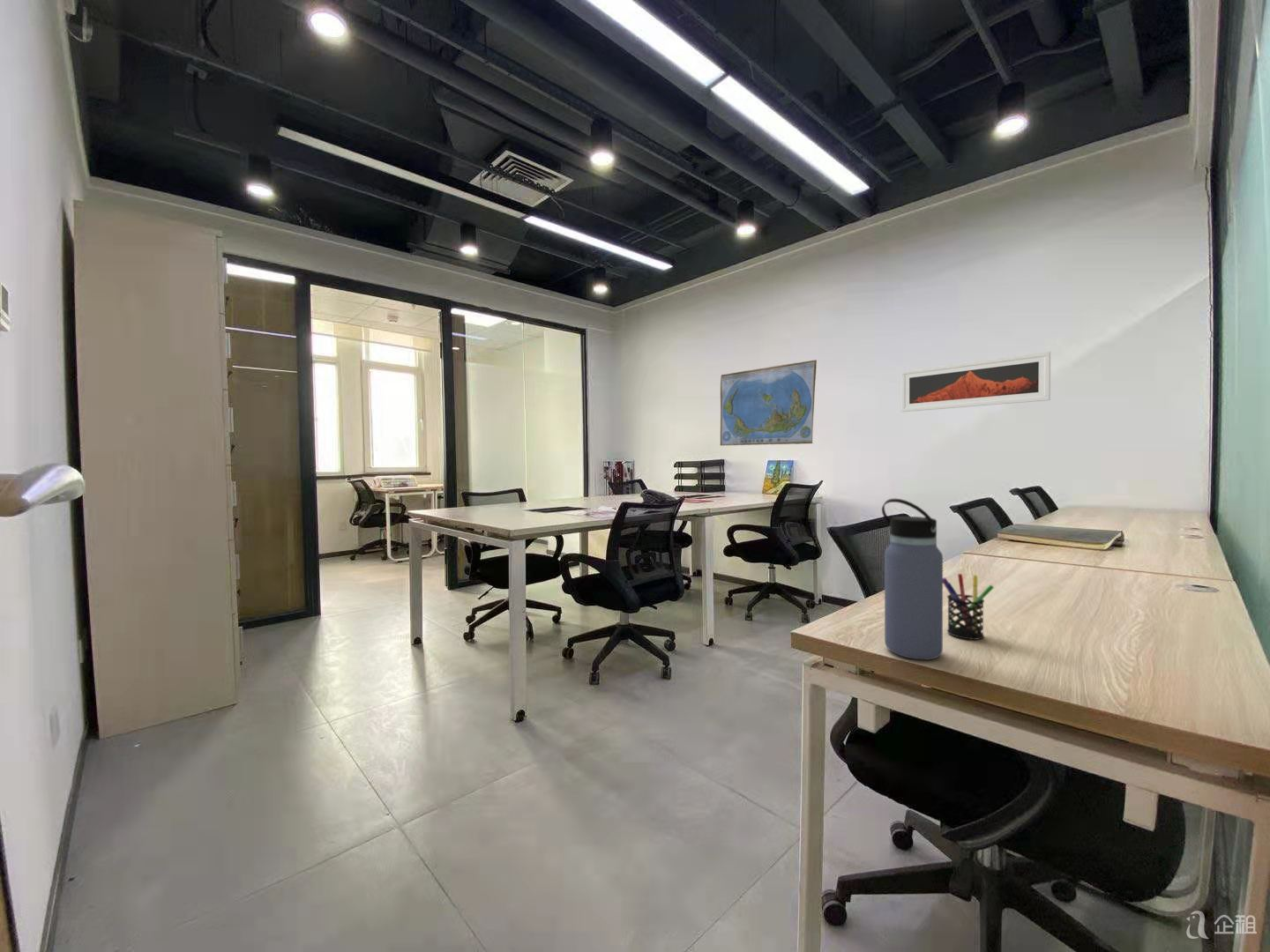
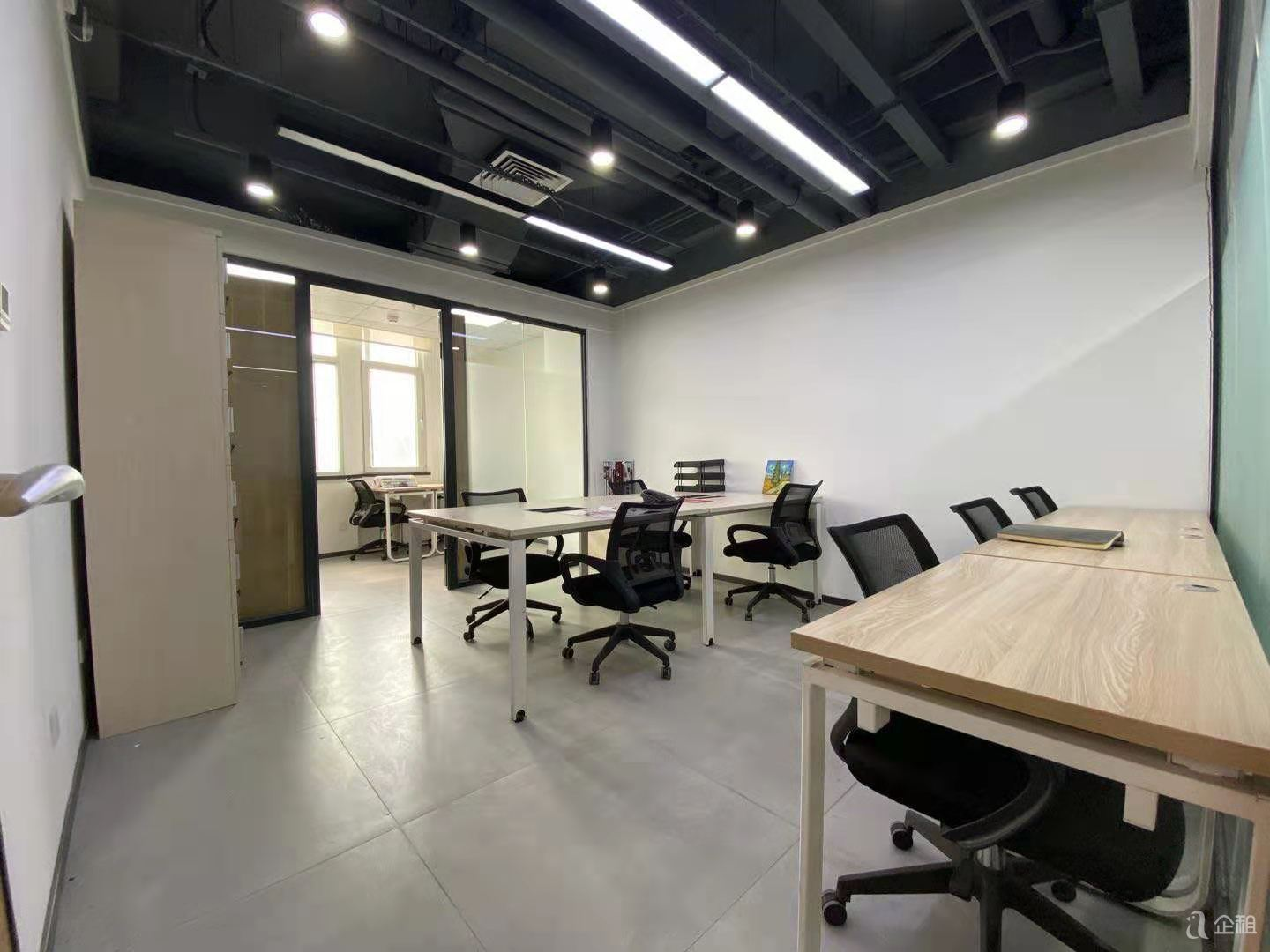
- world map [720,359,818,446]
- pen holder [943,573,995,641]
- water bottle [881,498,944,660]
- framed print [900,351,1051,413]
